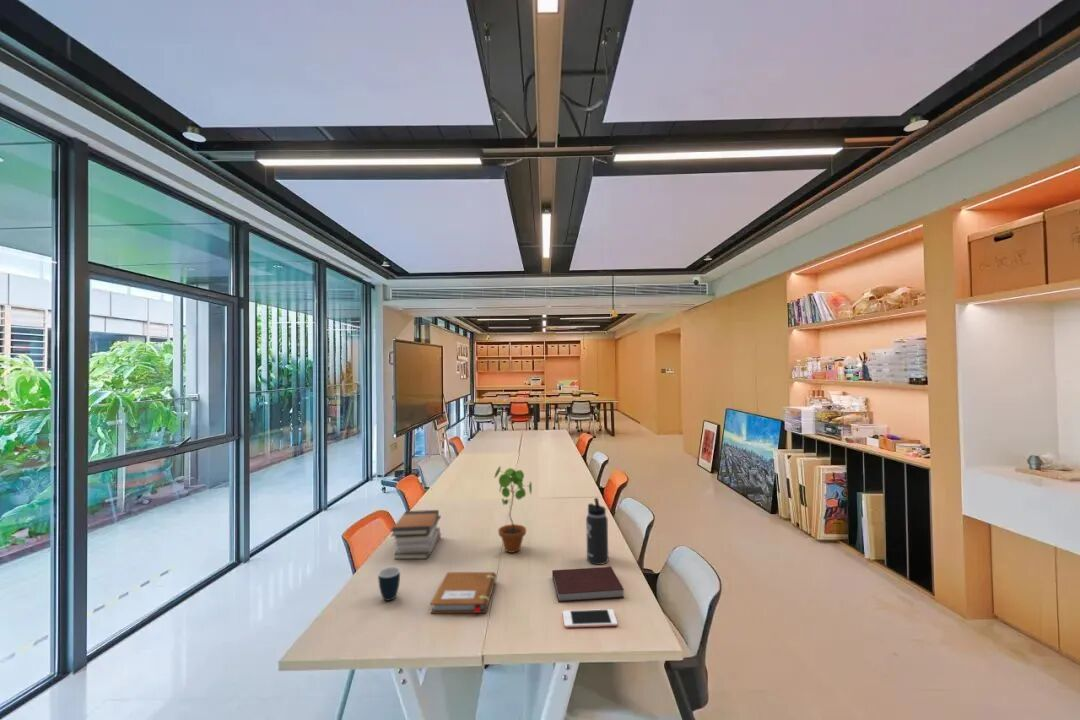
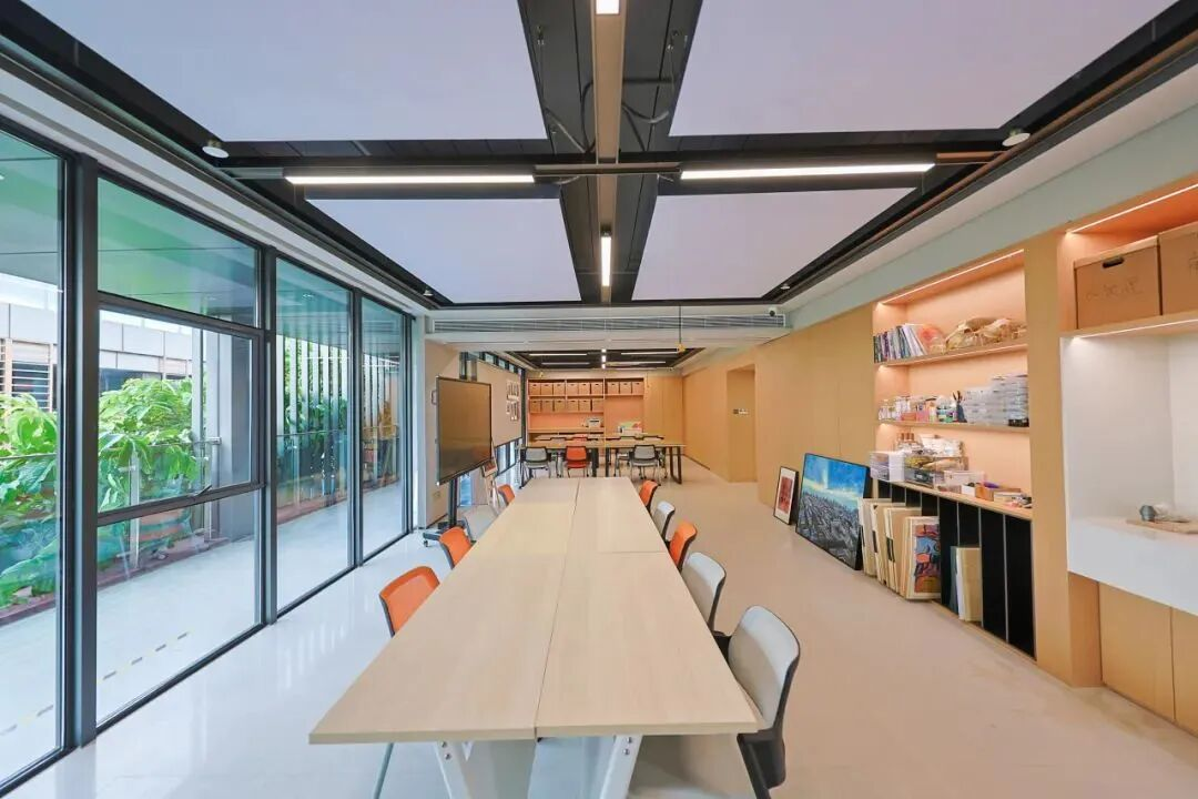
- thermos bottle [585,497,610,566]
- potted plant [494,465,533,554]
- notebook [551,566,625,603]
- cell phone [562,608,618,629]
- mug [377,566,401,602]
- notebook [430,571,497,614]
- book stack [390,509,442,560]
